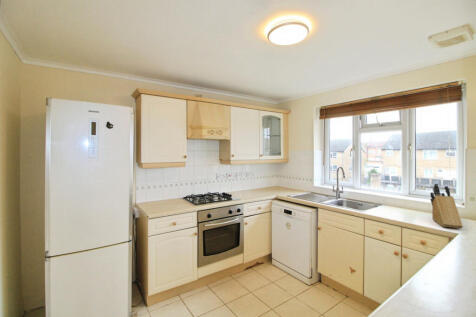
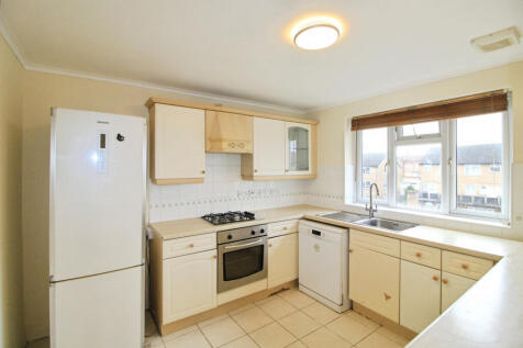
- knife block [429,182,464,230]
